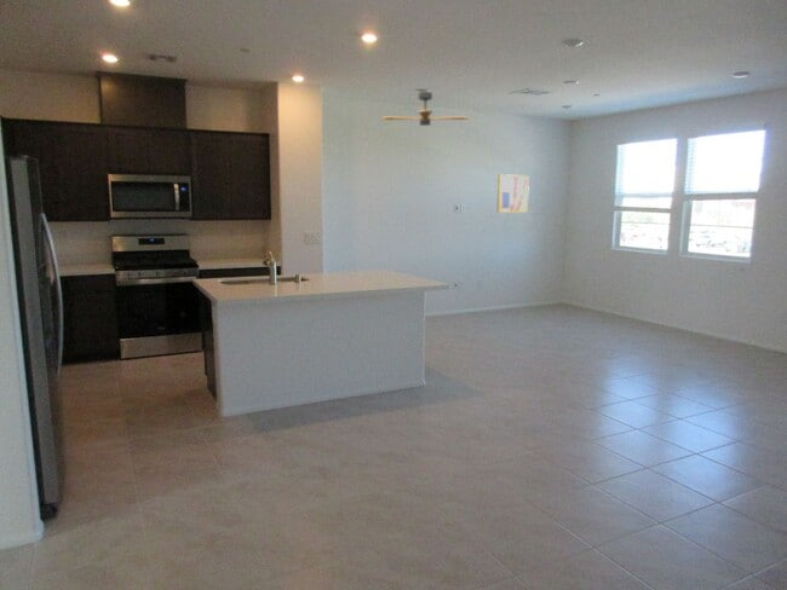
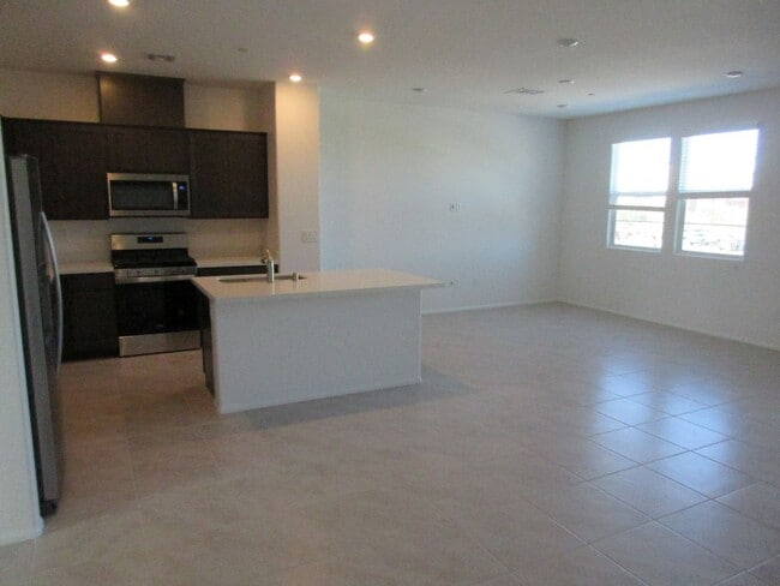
- ceiling fan [380,91,471,127]
- wall art [496,173,530,214]
